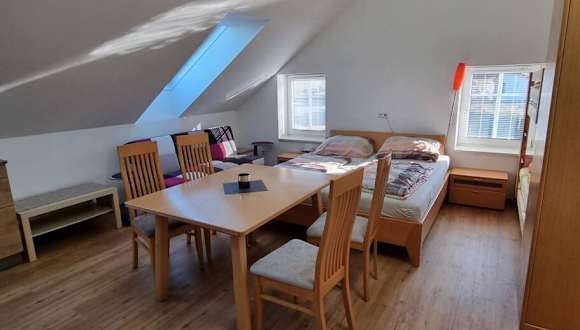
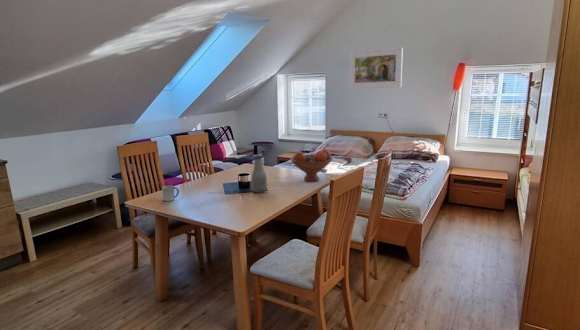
+ cup [161,184,180,202]
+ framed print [348,47,404,90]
+ fruit bowl [289,148,333,182]
+ bottle [250,154,268,194]
